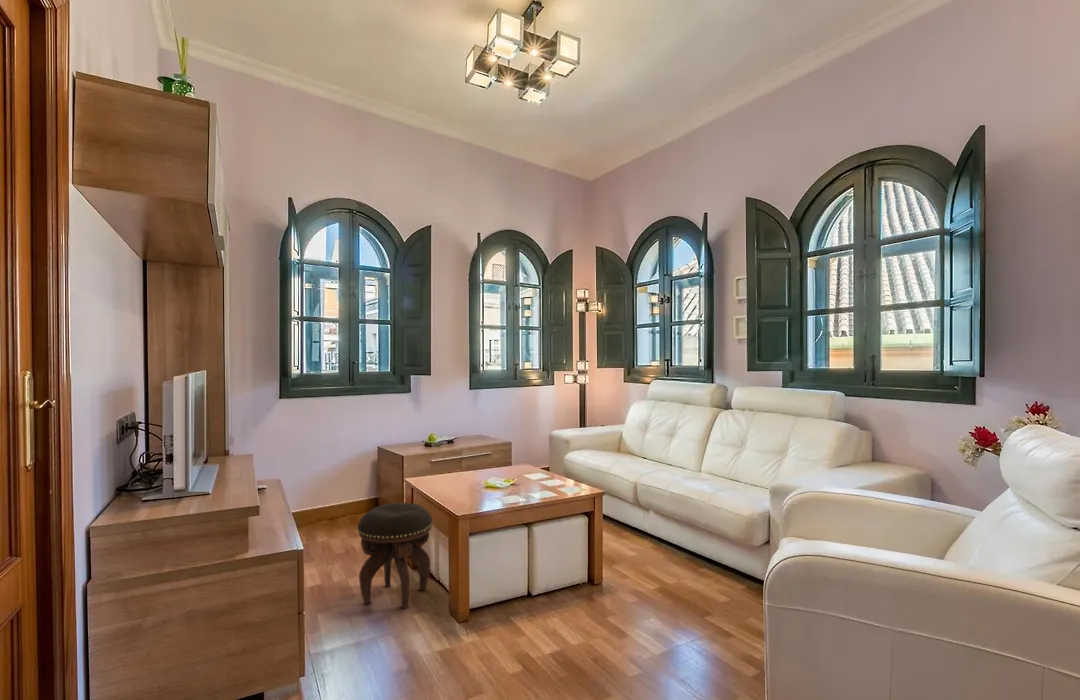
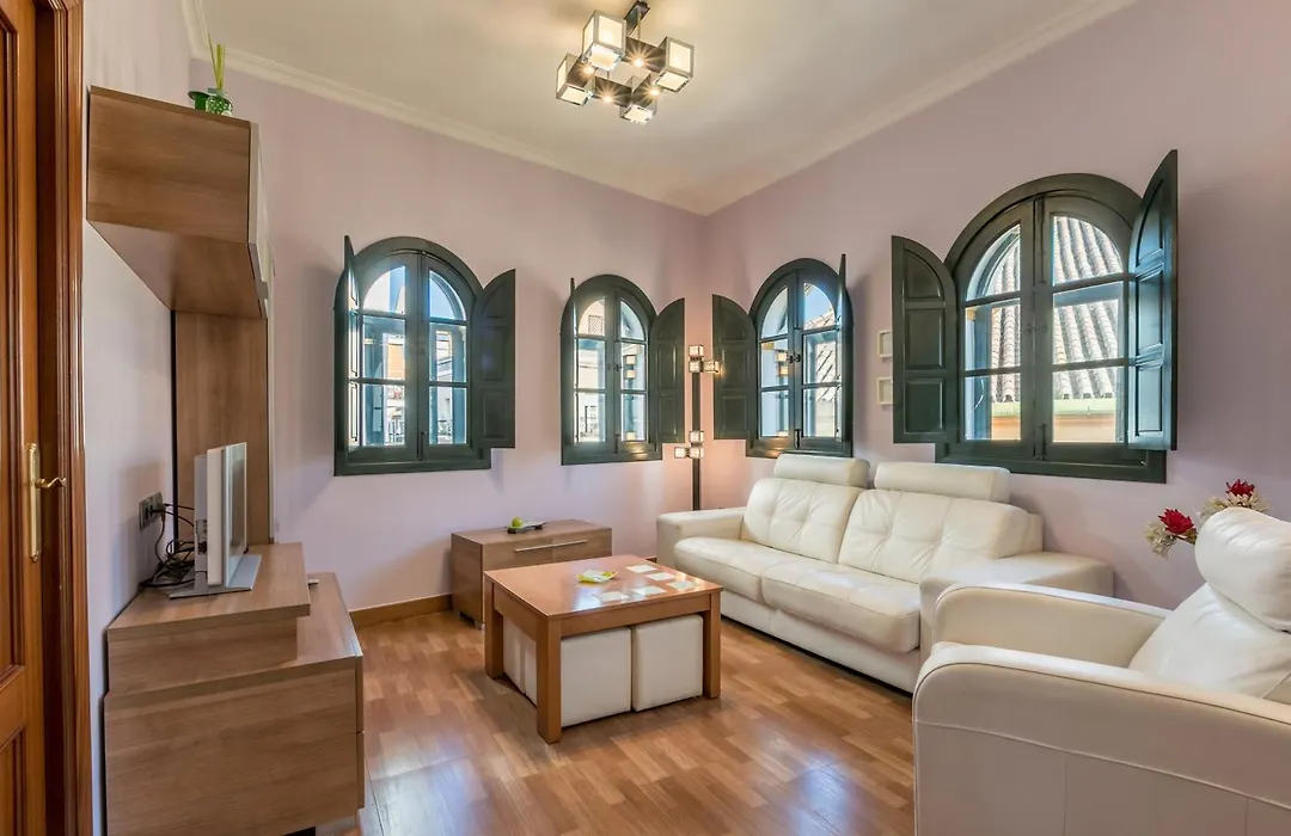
- footstool [357,502,433,610]
